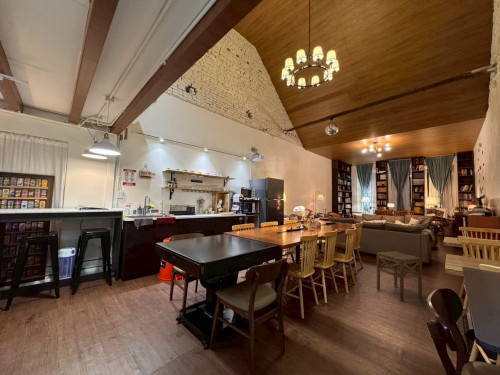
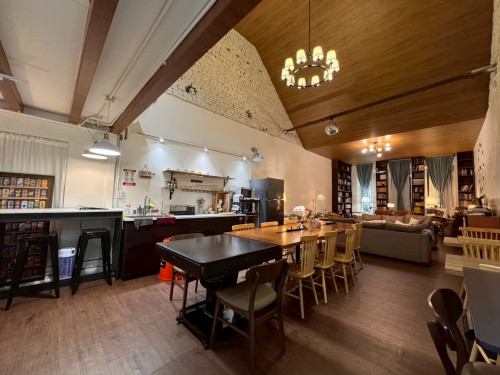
- side table [376,250,423,302]
